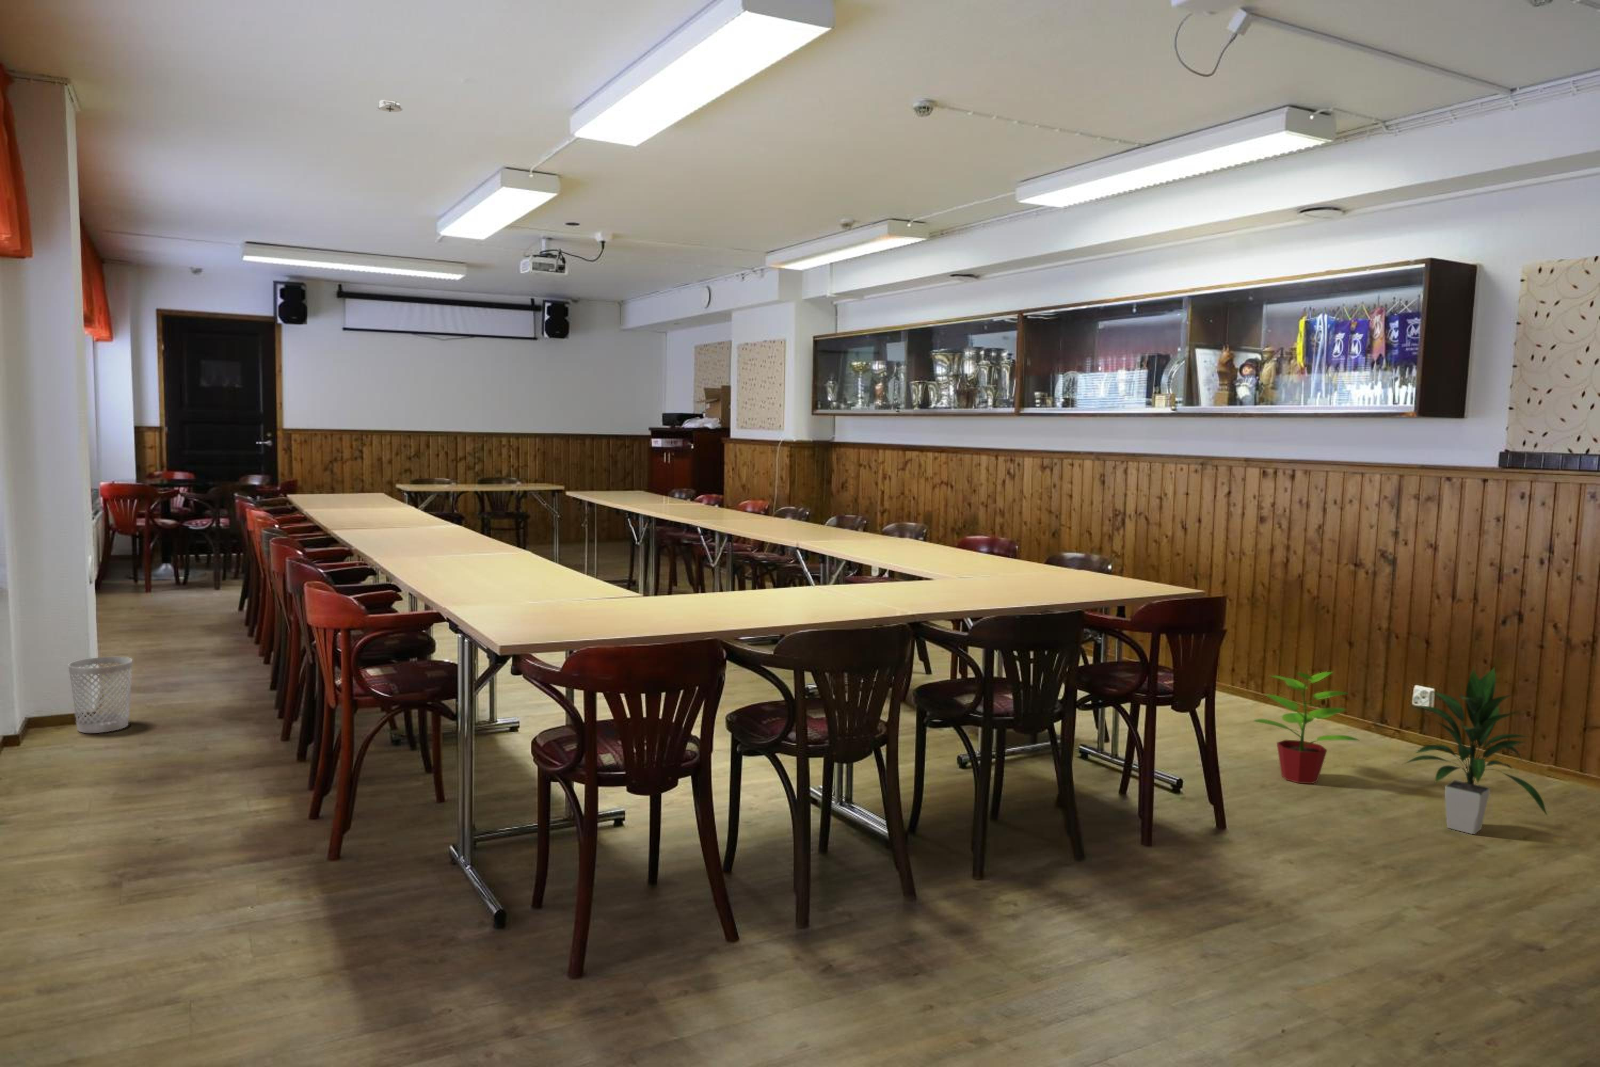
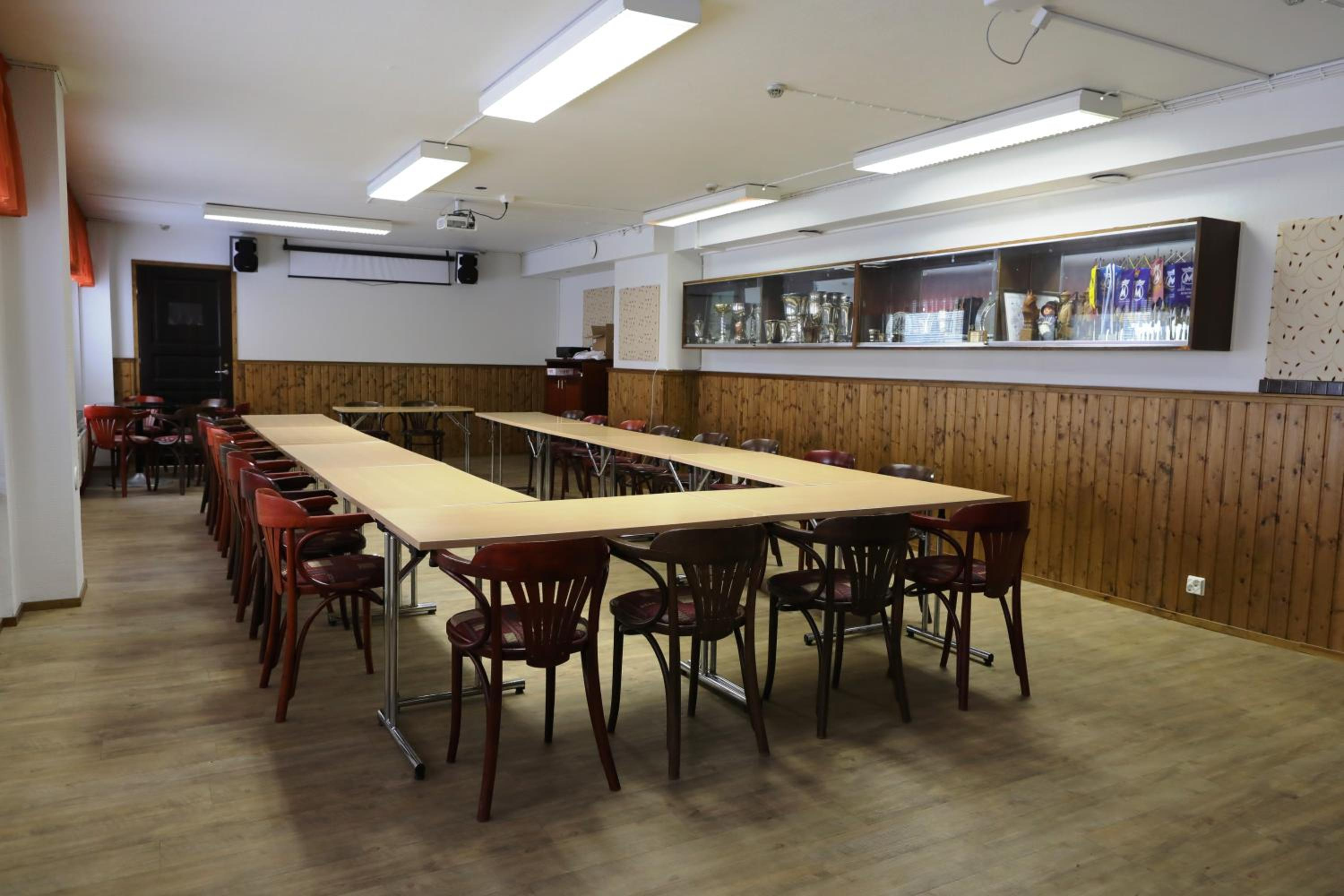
- indoor plant [1402,667,1549,835]
- smoke detector [376,99,404,113]
- potted plant [1252,662,1361,785]
- wastebasket [68,656,133,734]
